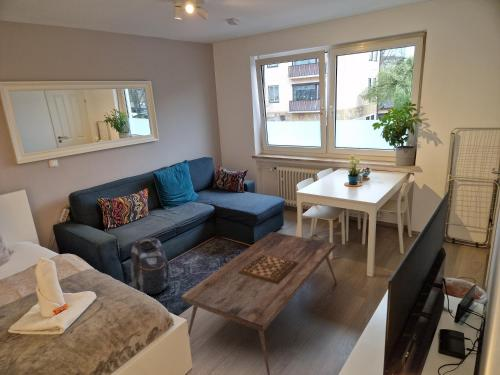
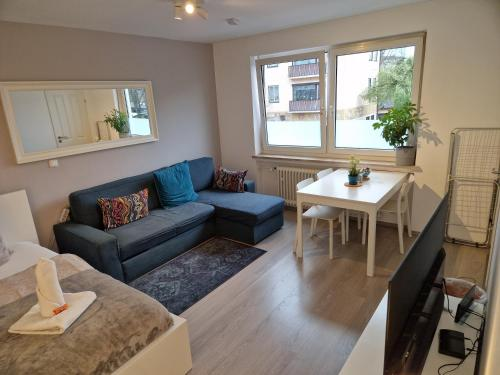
- backpack [129,237,171,295]
- coffee table [180,231,337,375]
